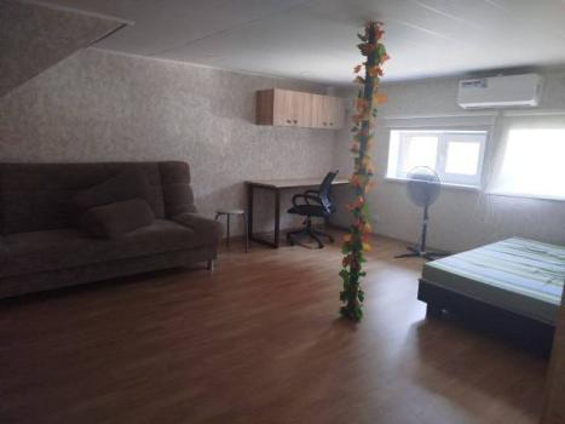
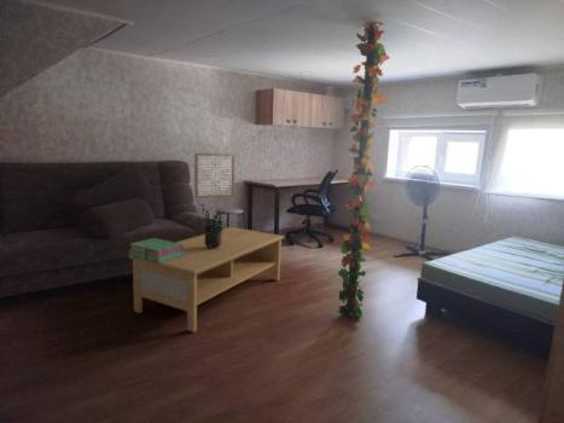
+ potted plant [200,203,226,249]
+ wall art [193,151,237,199]
+ stack of books [127,237,185,263]
+ coffee table [127,226,285,334]
